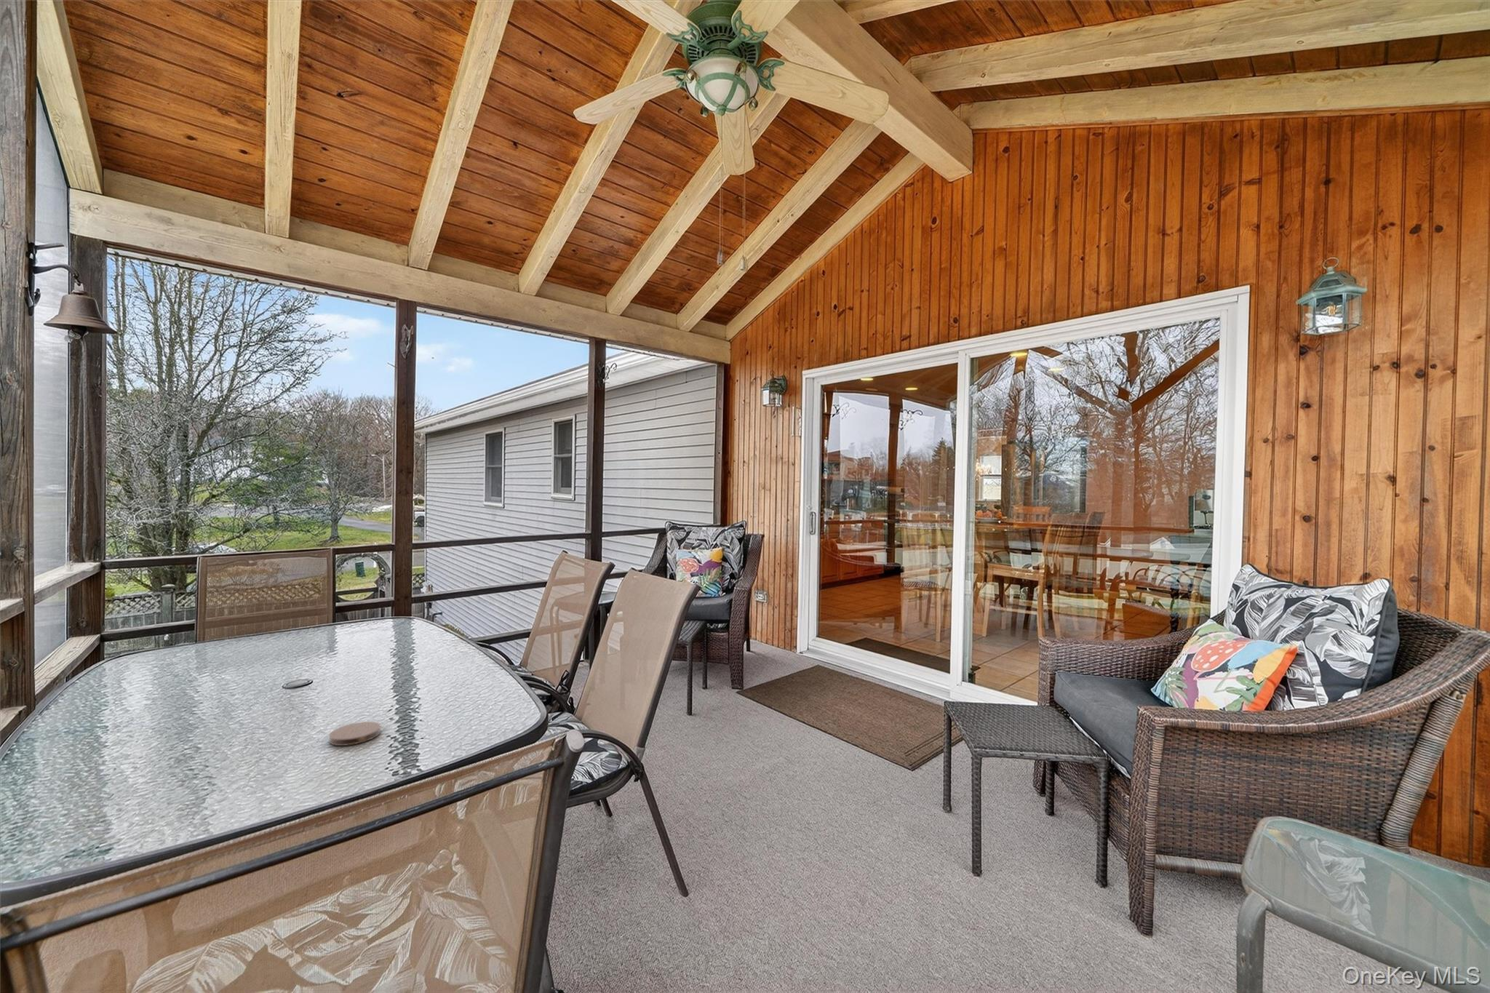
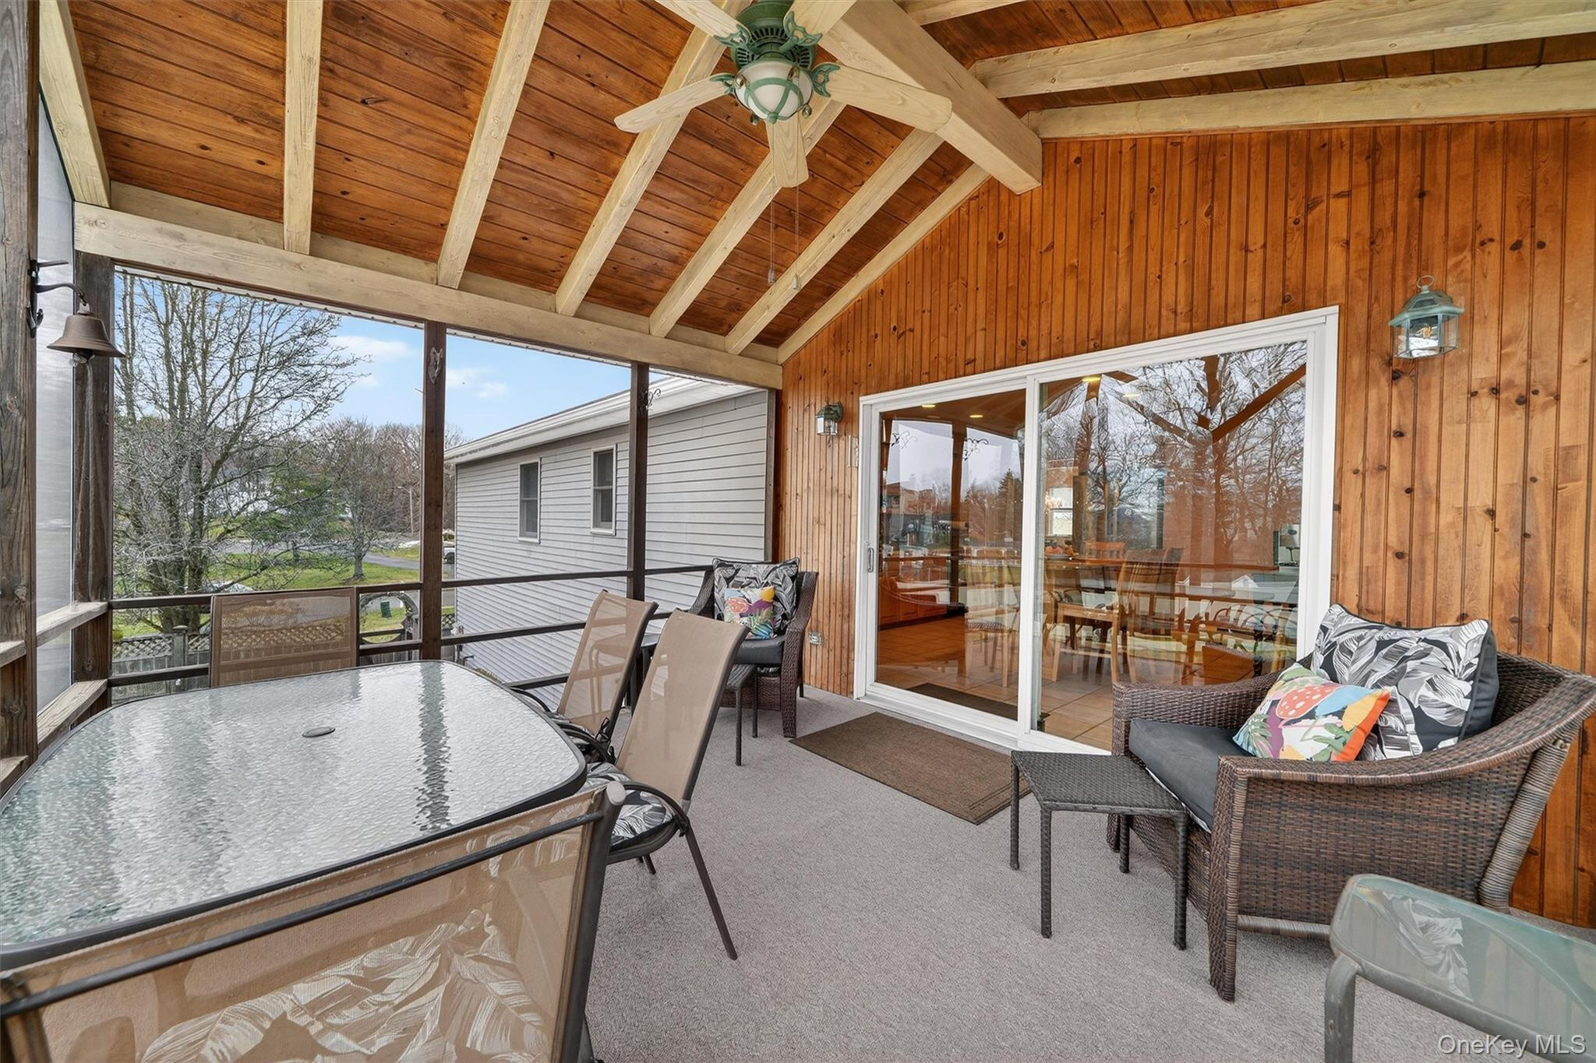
- coaster [328,721,381,746]
